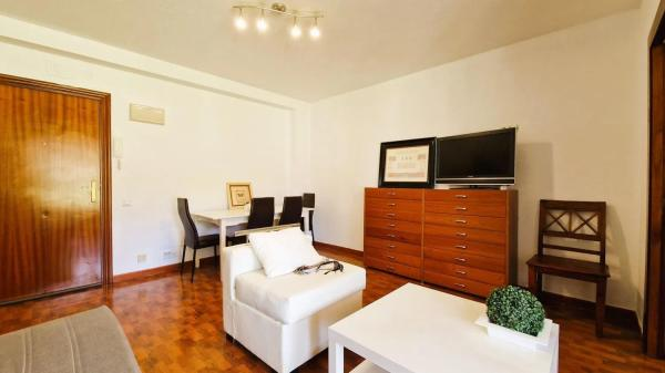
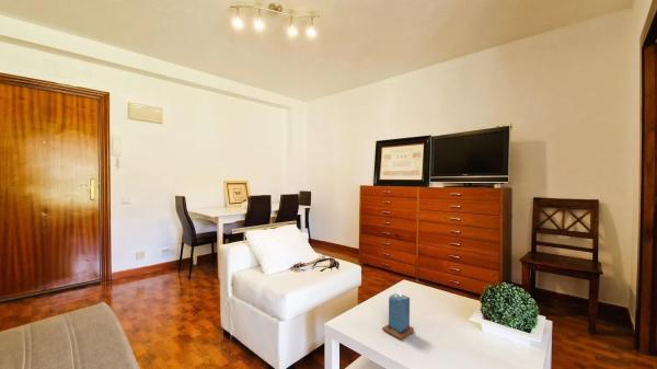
+ candle [381,288,415,341]
